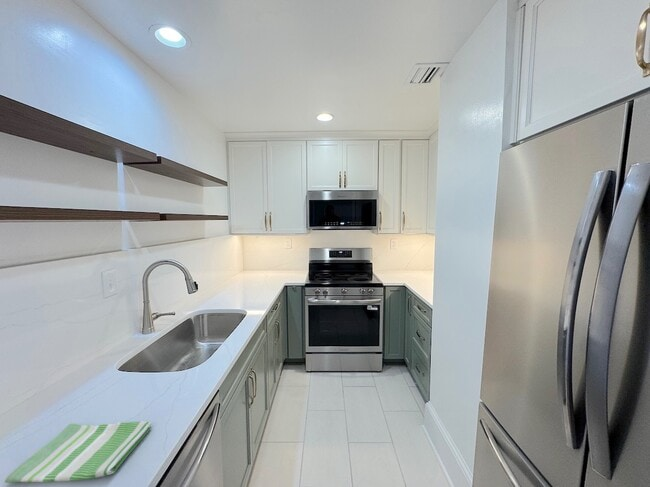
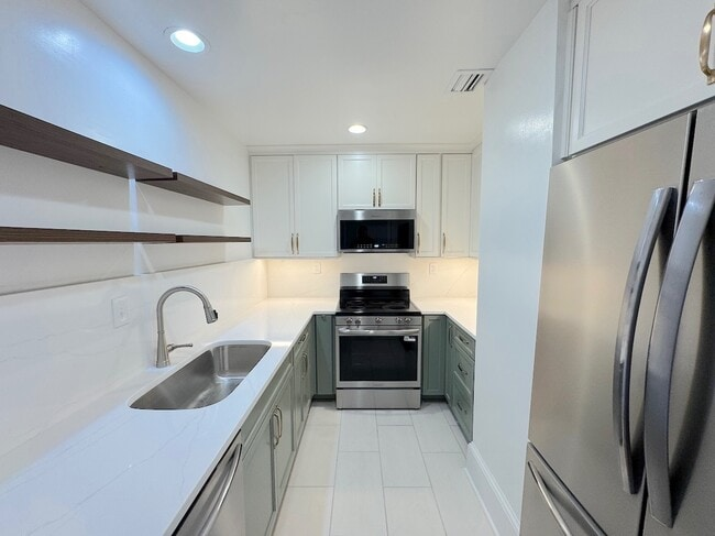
- dish towel [4,420,153,484]
